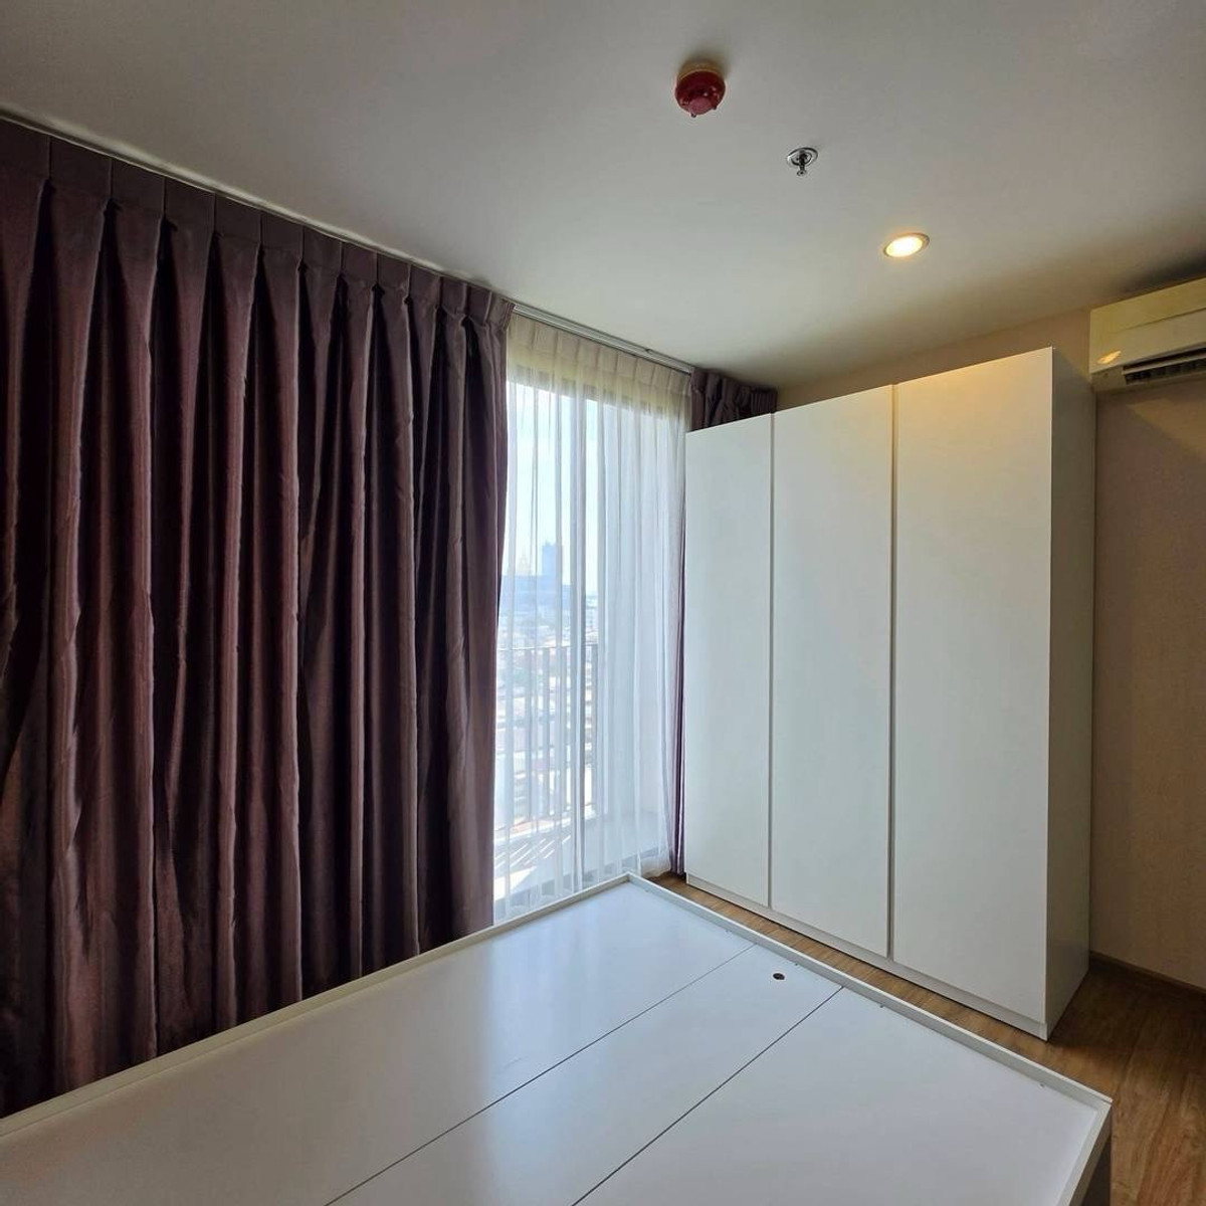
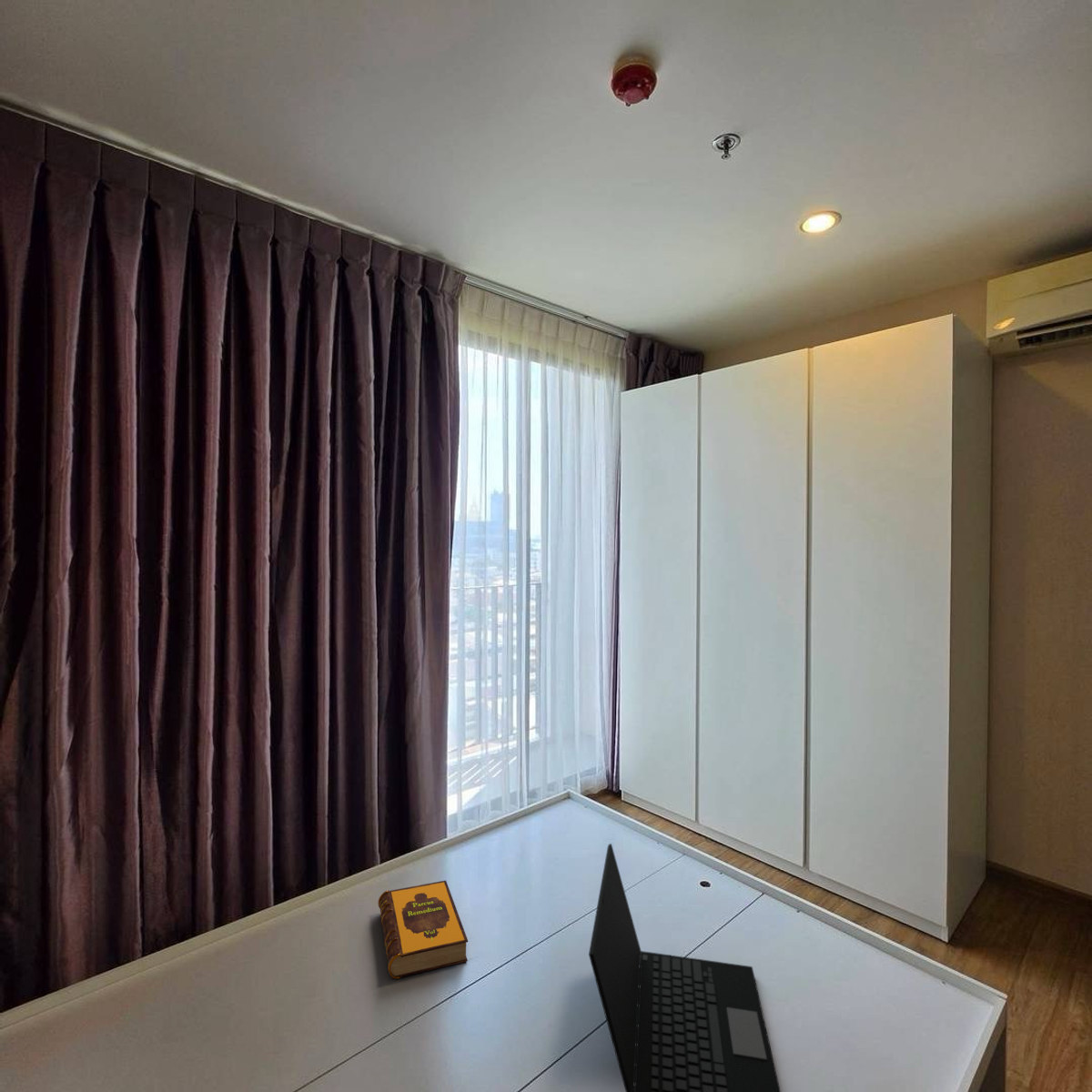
+ laptop [588,843,782,1092]
+ hardback book [377,880,469,979]
